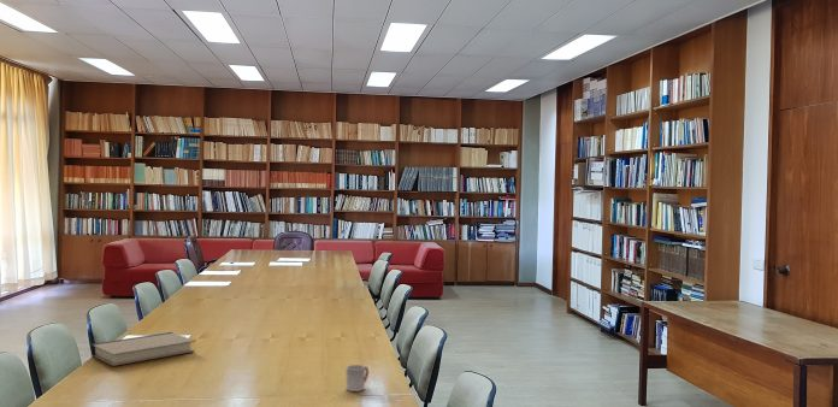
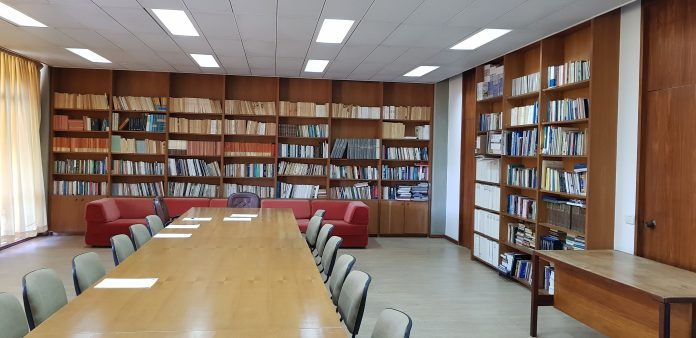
- cup [344,364,370,393]
- book [90,331,196,367]
